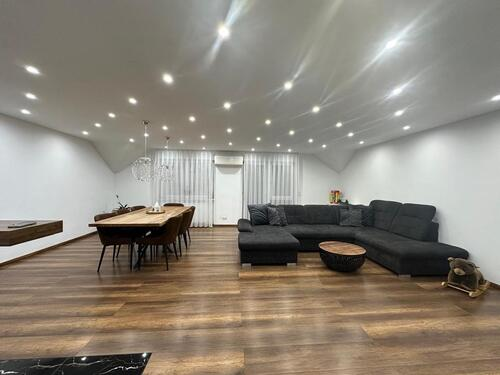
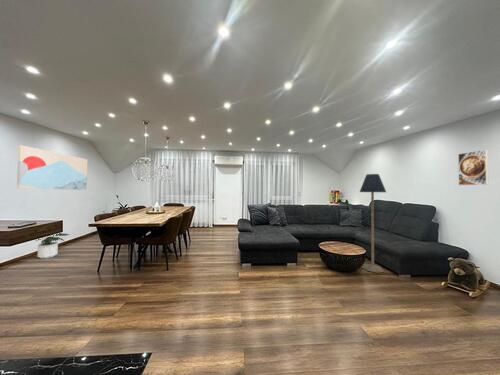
+ floor lamp [359,173,387,274]
+ wall art [16,144,88,191]
+ potted plant [34,232,70,259]
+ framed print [457,148,489,186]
